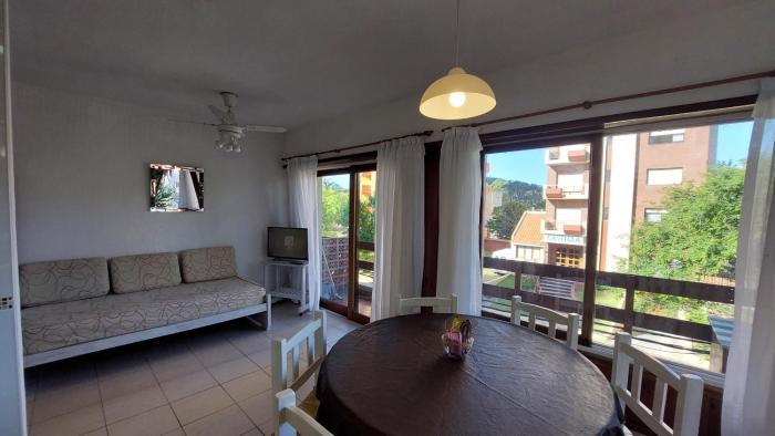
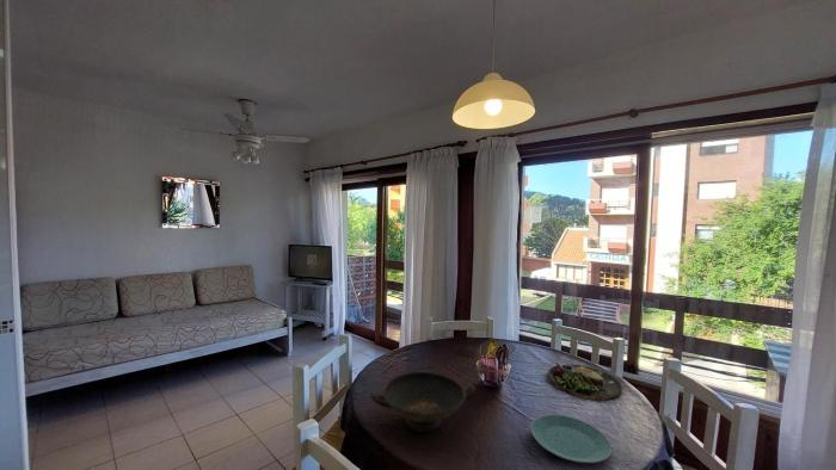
+ dinner plate [547,360,623,401]
+ plate [529,414,613,464]
+ decorative bowl [370,371,477,433]
